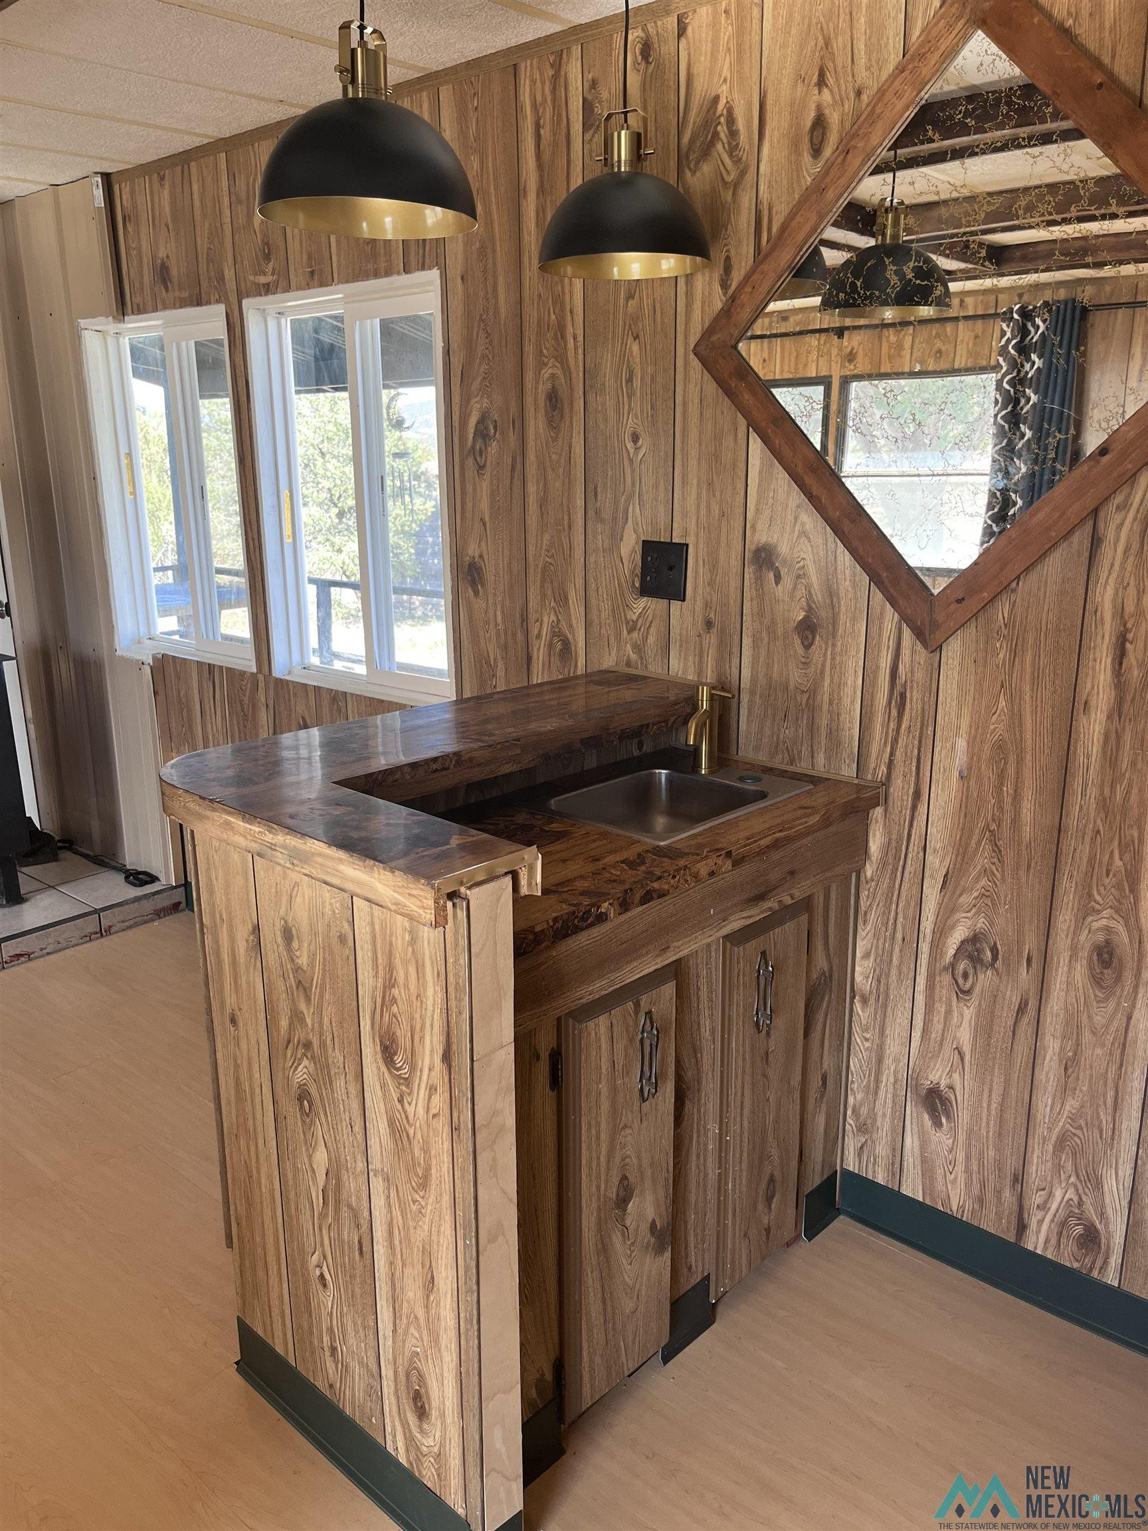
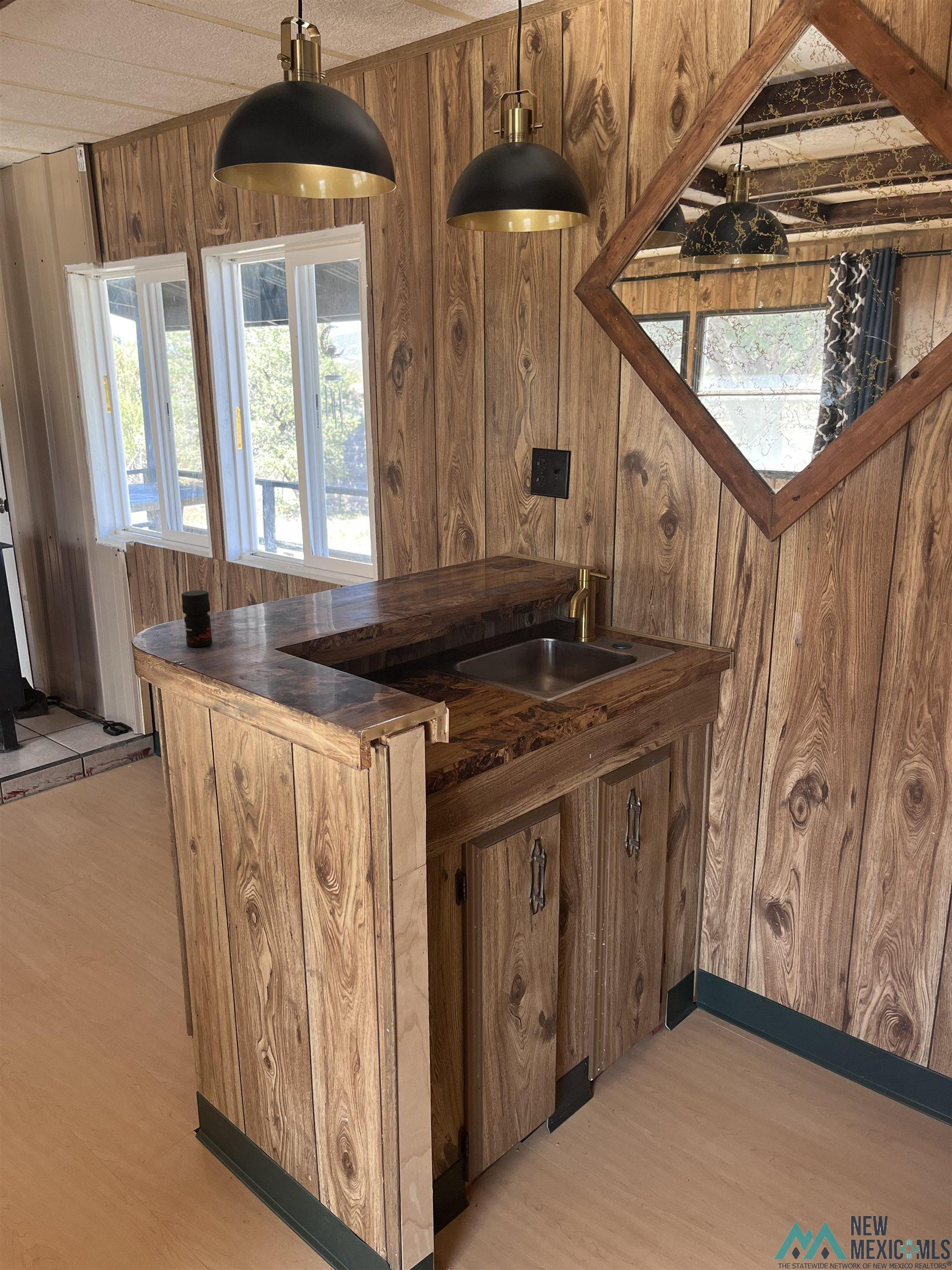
+ jar [181,590,213,648]
